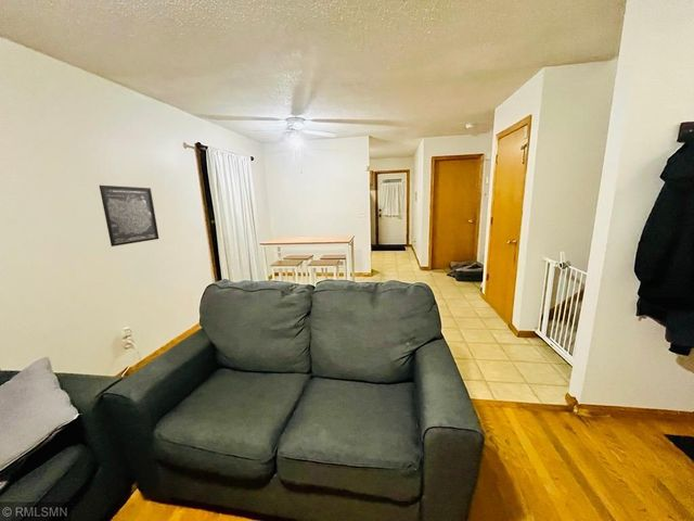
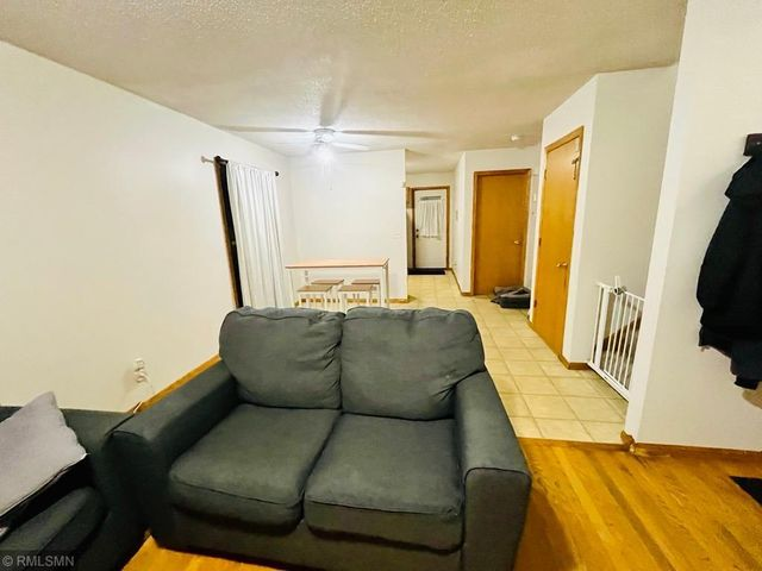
- wall art [99,185,159,247]
